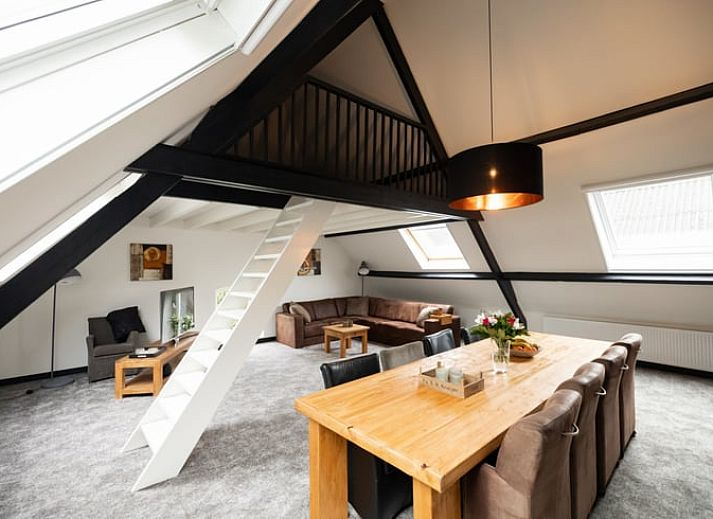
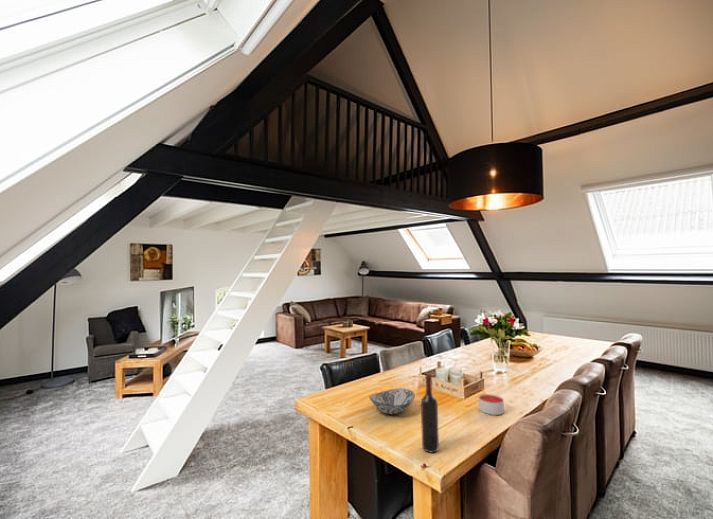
+ candle [478,393,505,416]
+ decorative bowl [368,387,416,415]
+ wine bottle [420,373,440,454]
